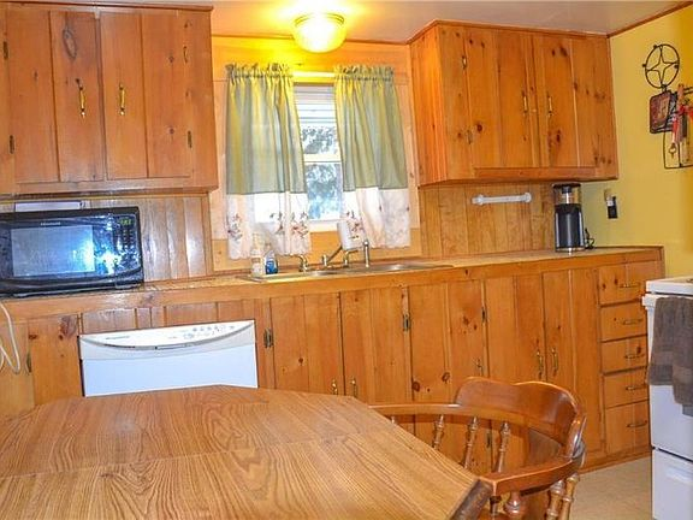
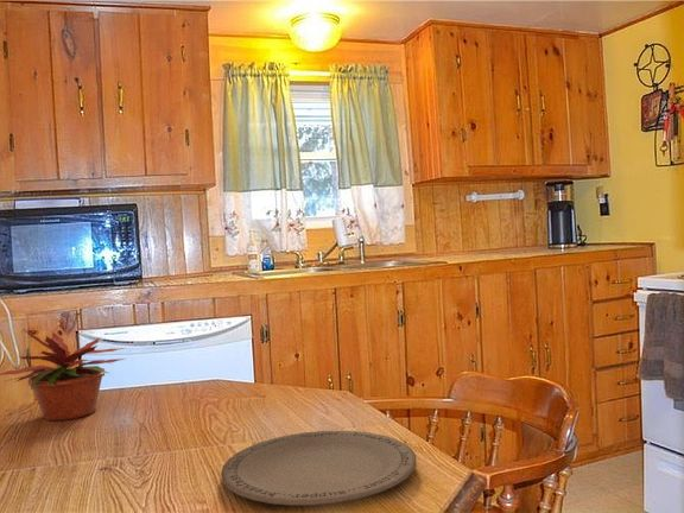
+ potted plant [0,314,126,422]
+ plate [220,430,417,507]
